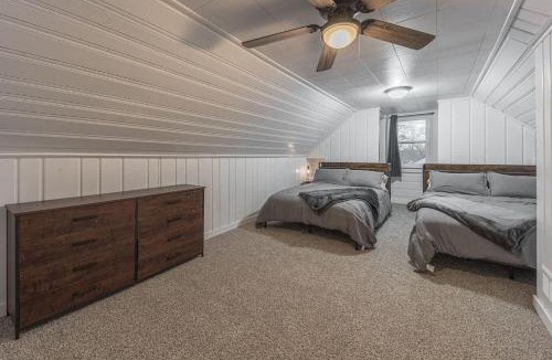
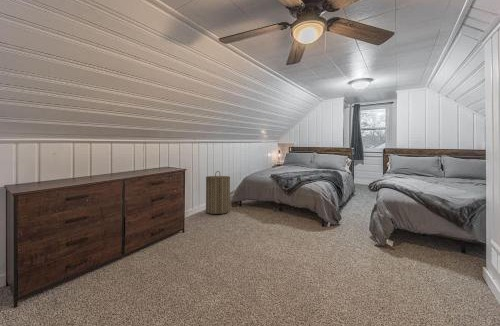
+ laundry hamper [205,170,231,215]
